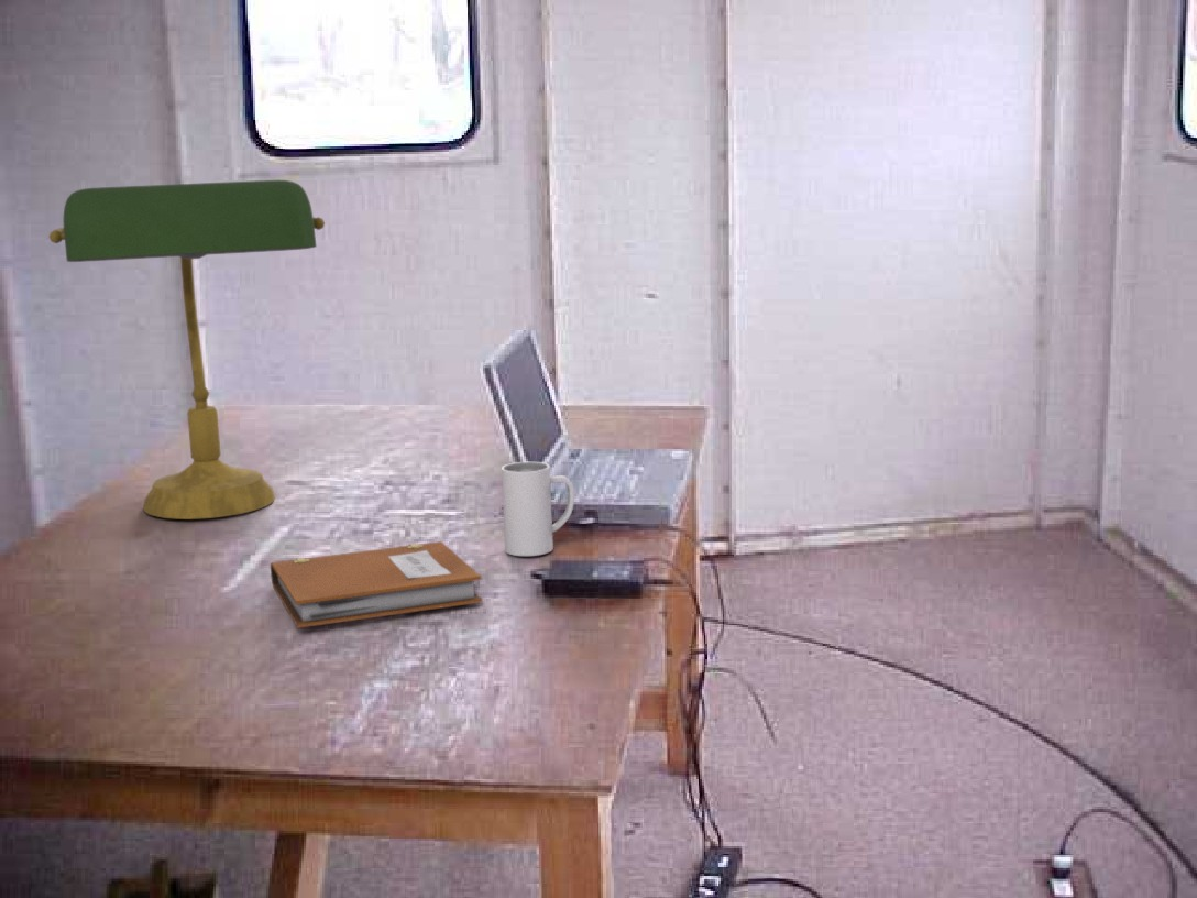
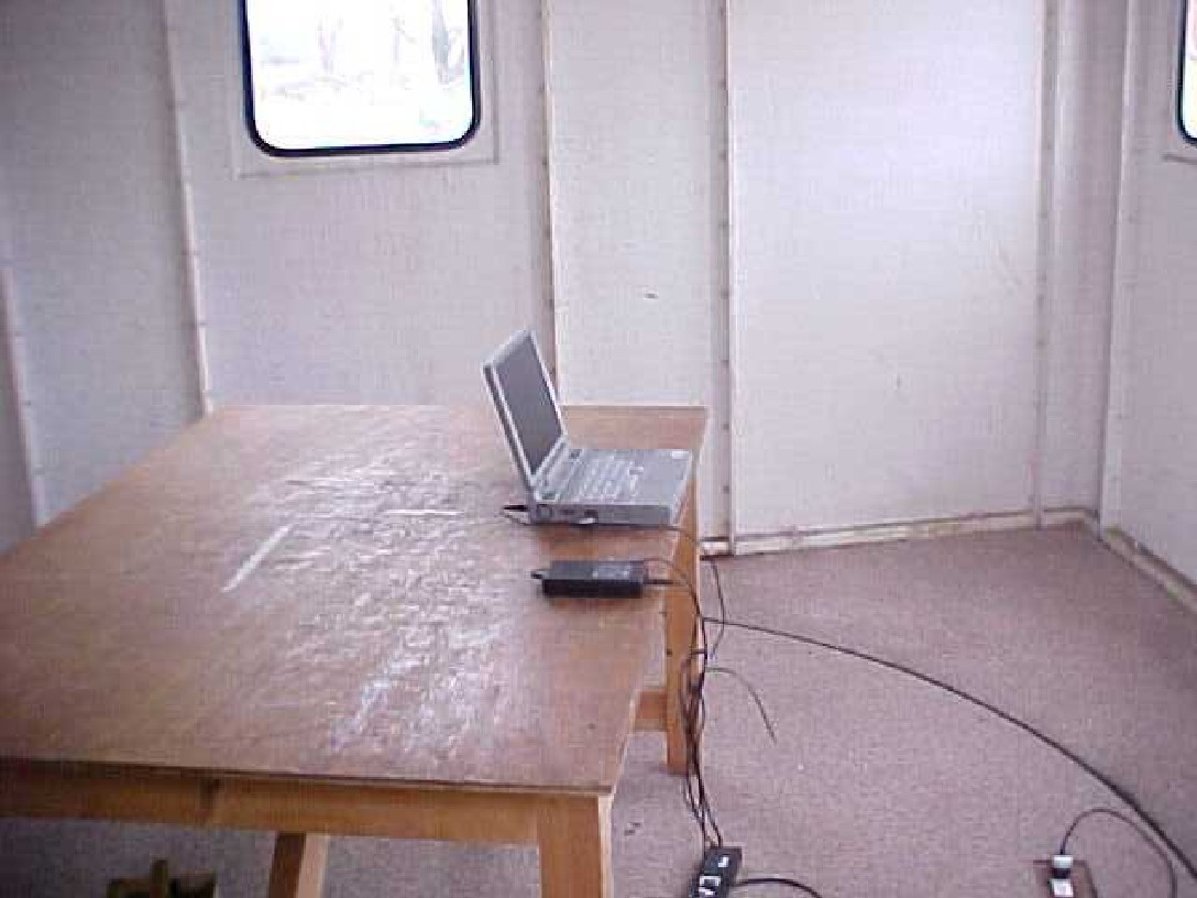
- desk lamp [47,179,326,521]
- mug [501,461,575,557]
- notebook [270,540,483,629]
